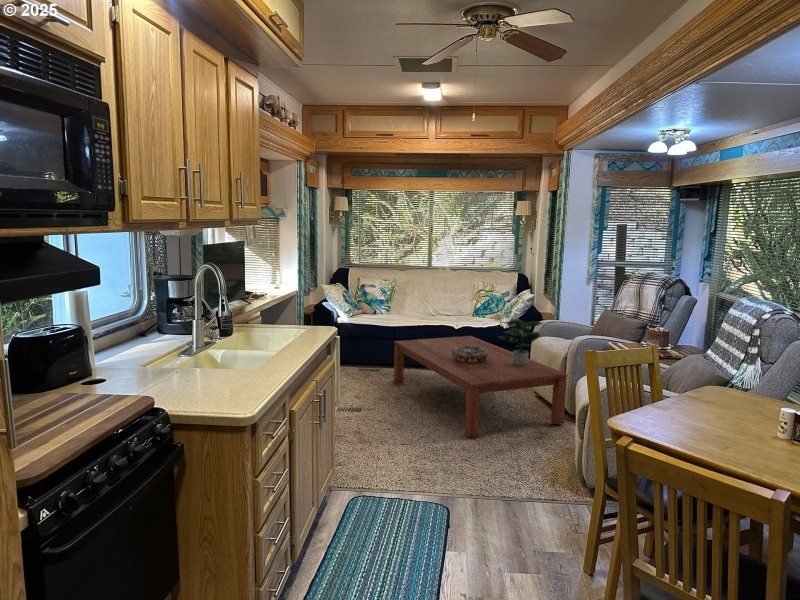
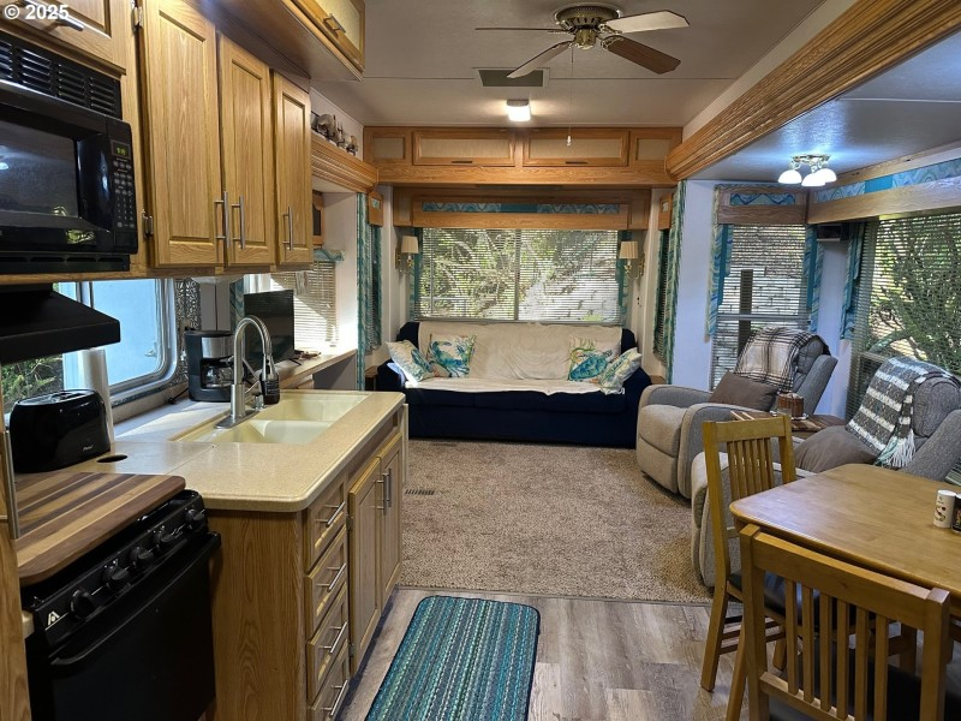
- decorative bowl [452,345,488,362]
- coffee table [393,335,568,438]
- potted plant [498,318,545,366]
